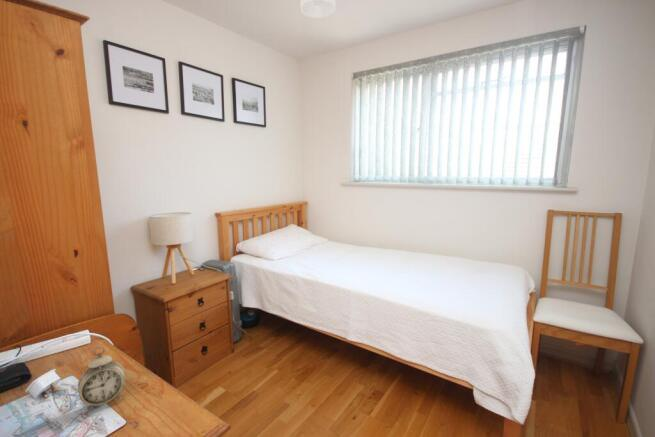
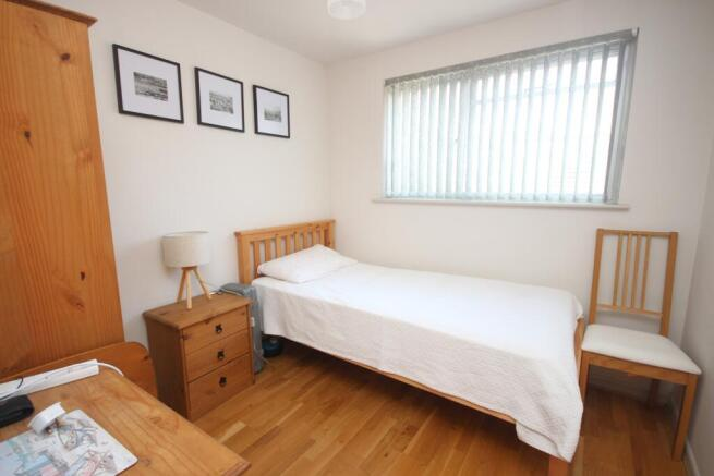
- alarm clock [77,345,126,415]
